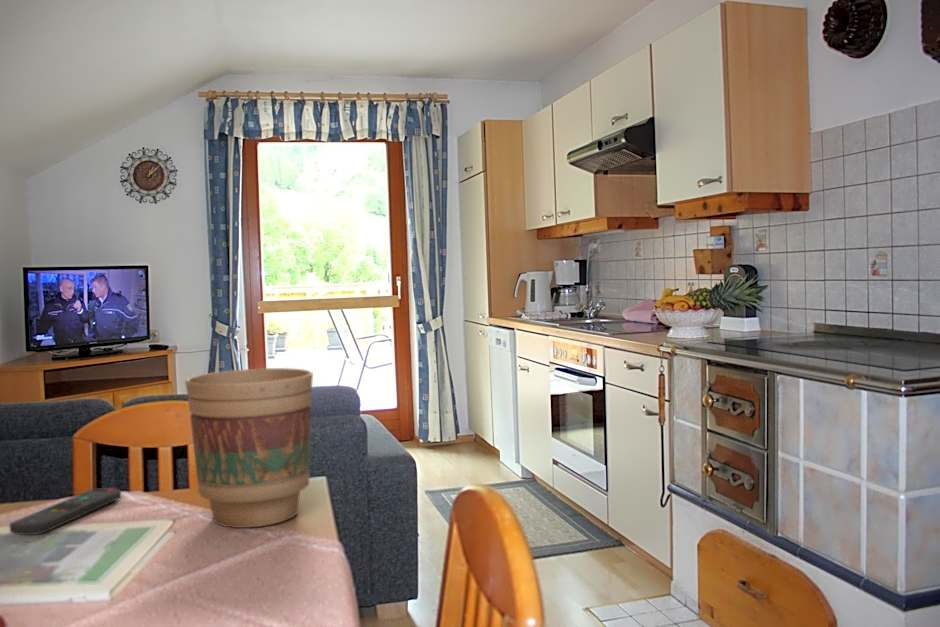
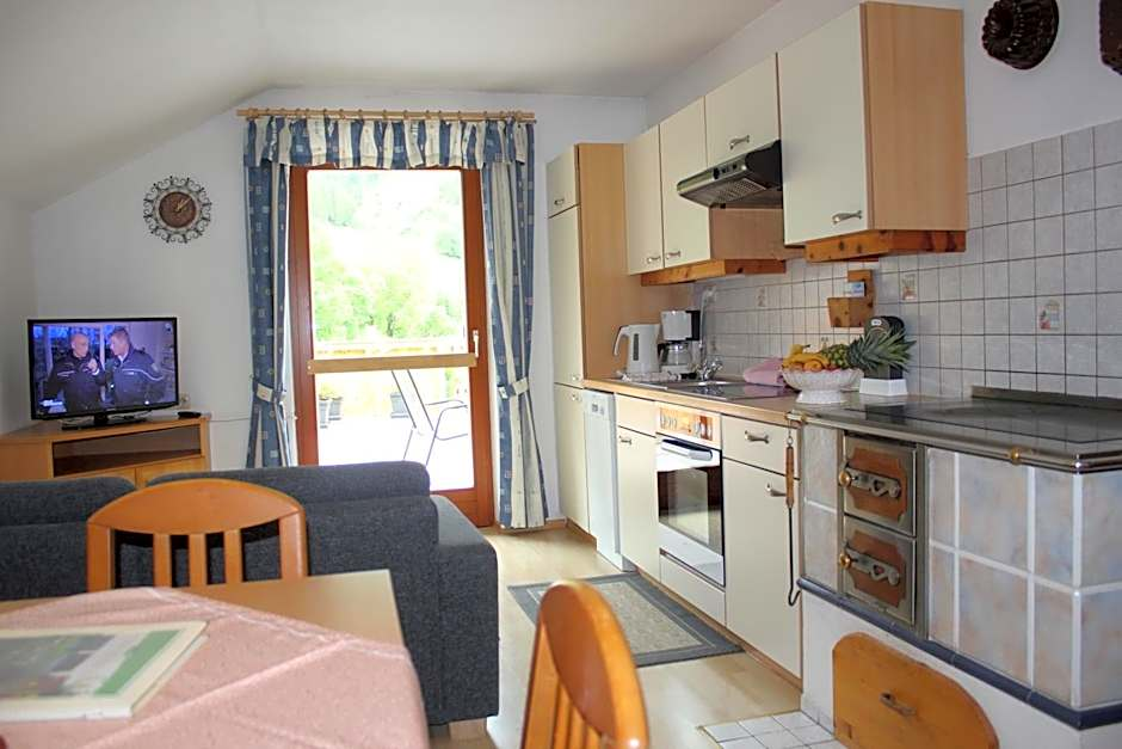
- remote control [8,487,122,536]
- flower pot [184,367,314,529]
